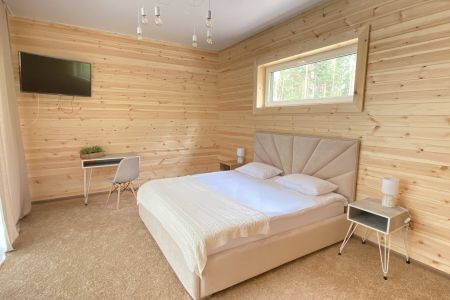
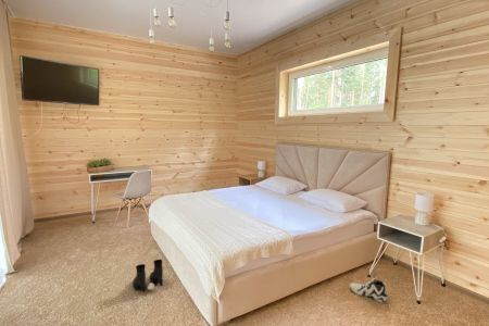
+ sneaker [349,275,389,304]
+ boots [131,259,164,293]
